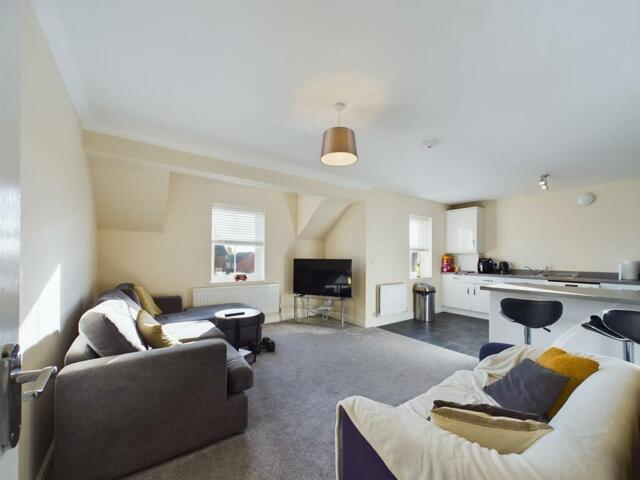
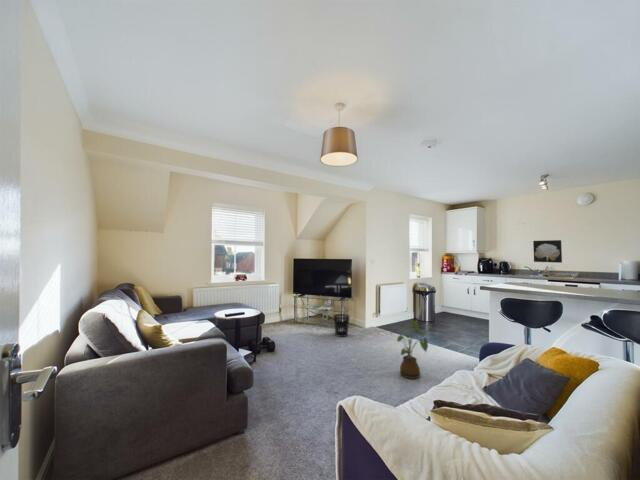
+ house plant [390,319,436,380]
+ wall art [532,239,563,264]
+ wastebasket [332,313,350,338]
